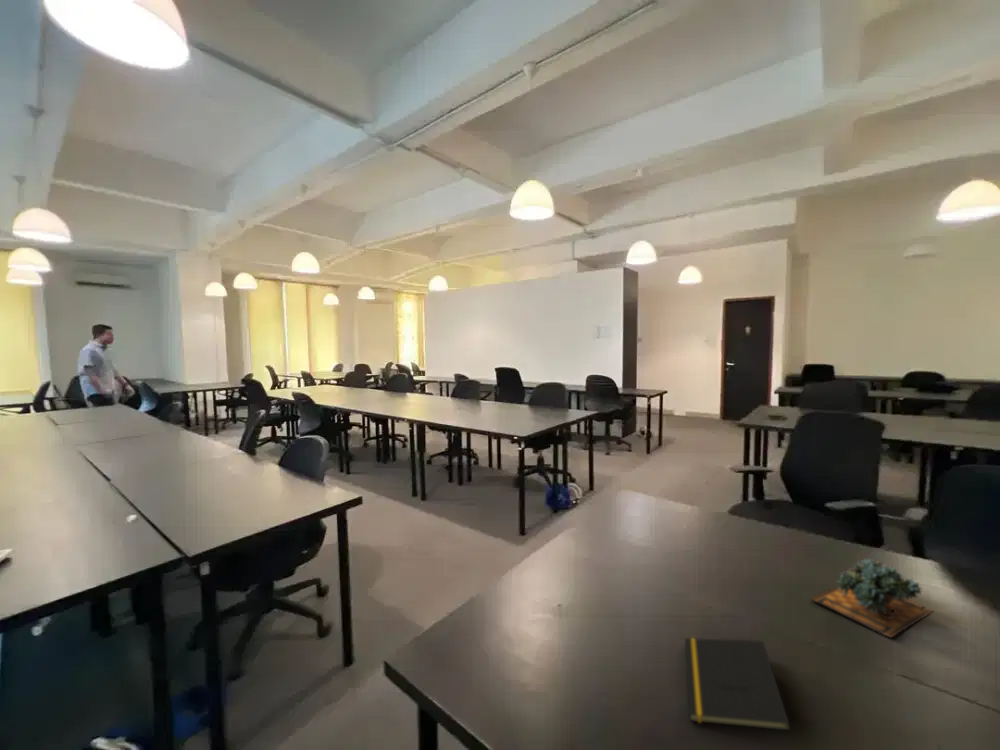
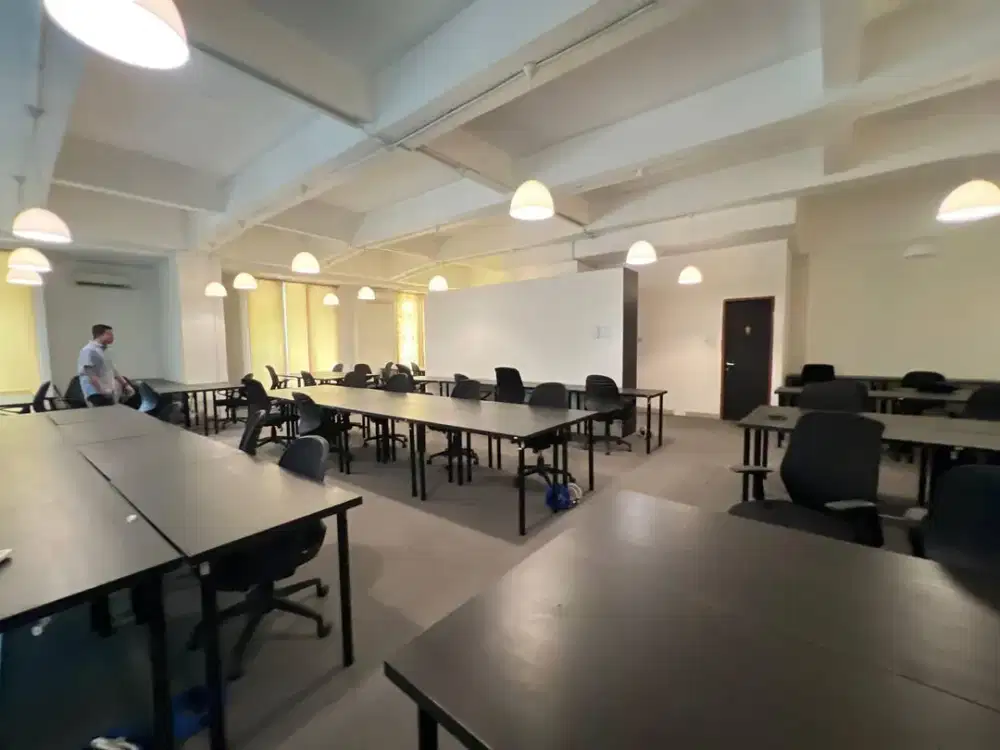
- succulent plant [810,557,934,639]
- notepad [684,637,792,732]
